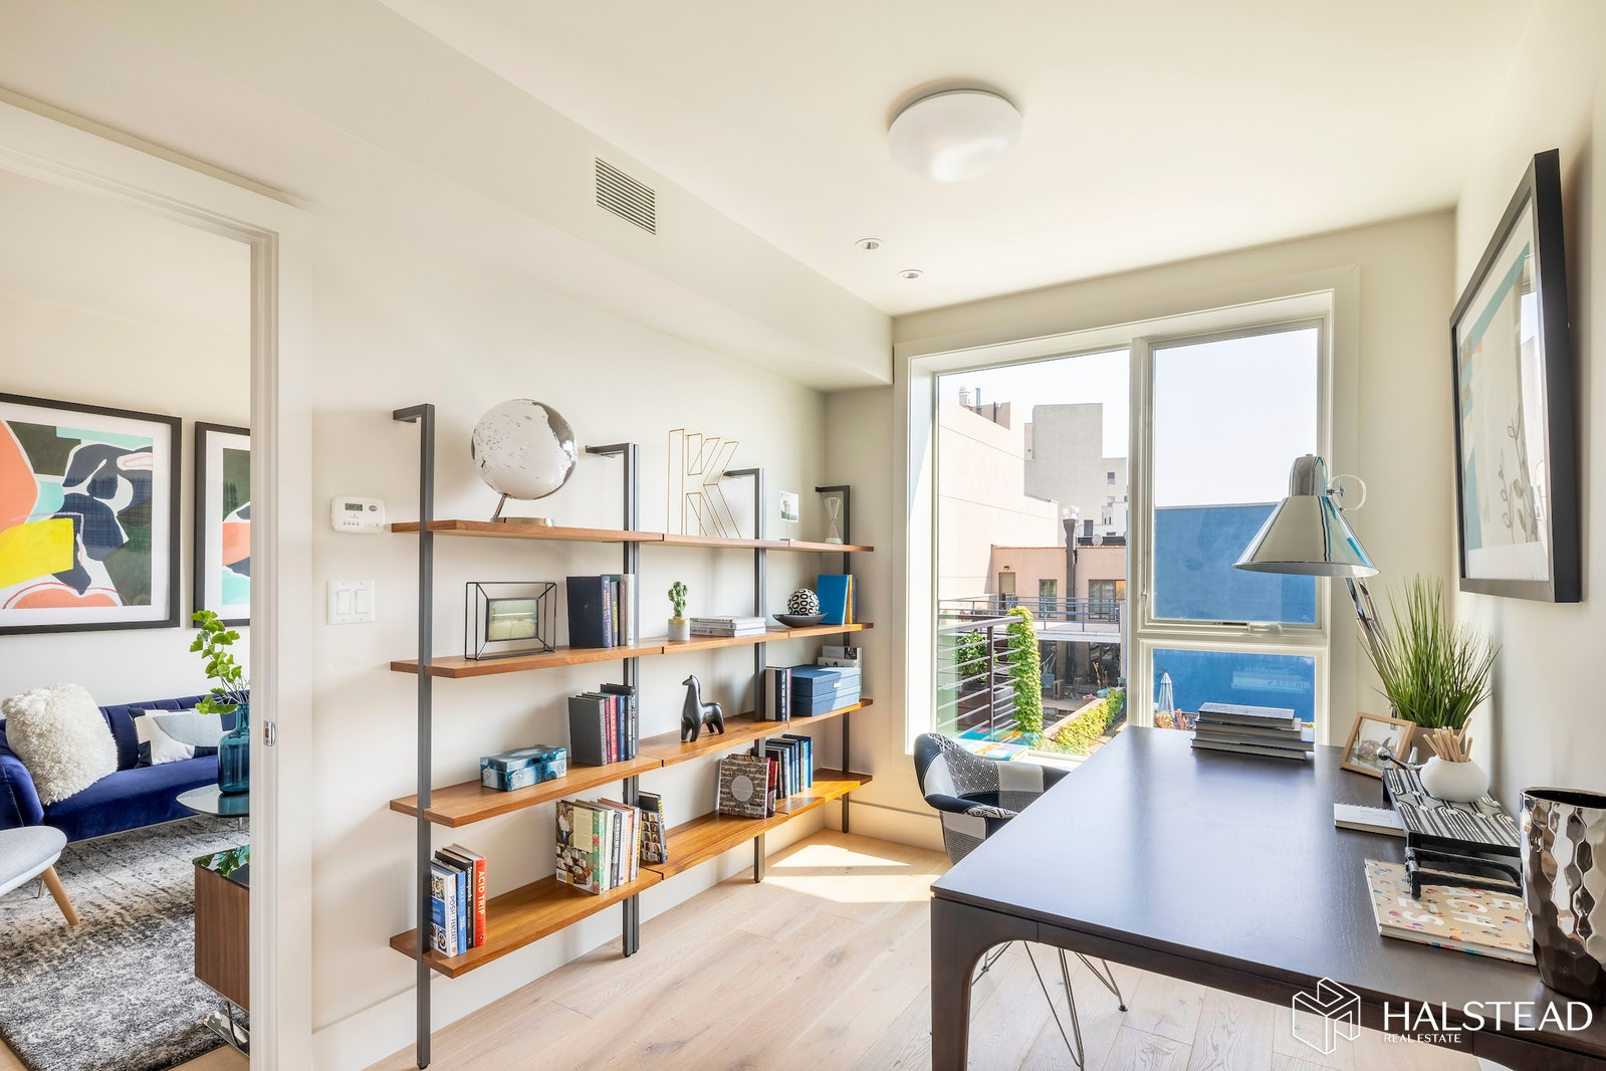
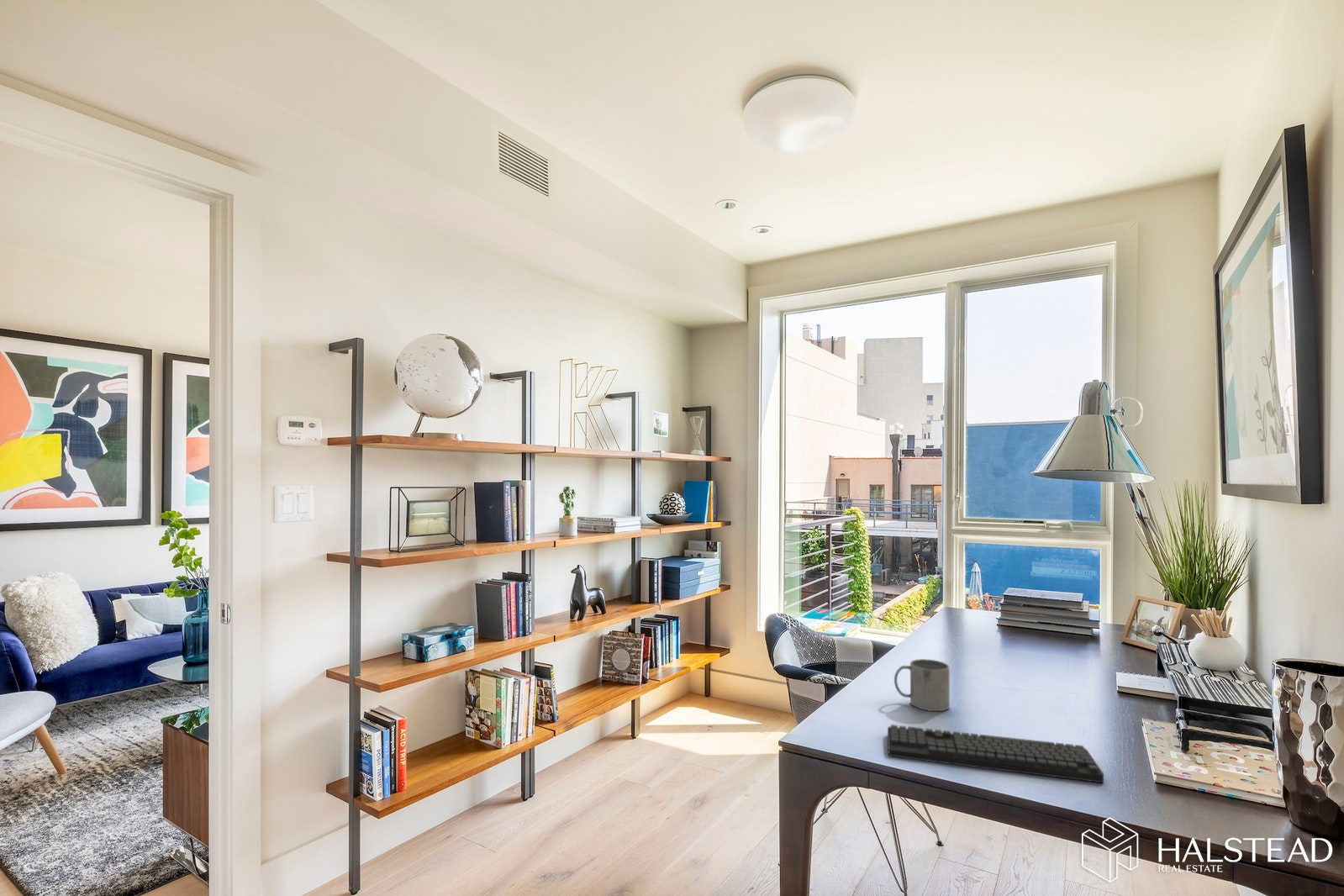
+ keyboard [887,724,1104,783]
+ mug [893,658,951,712]
